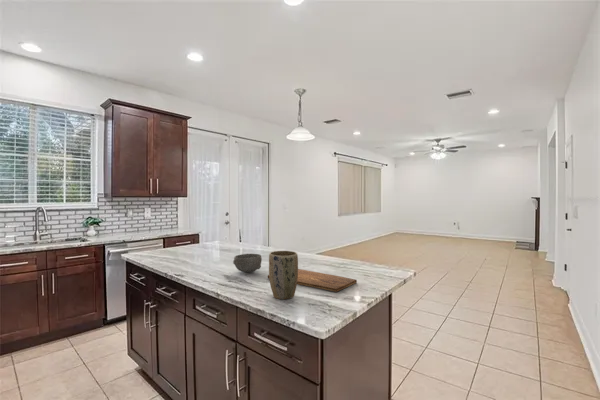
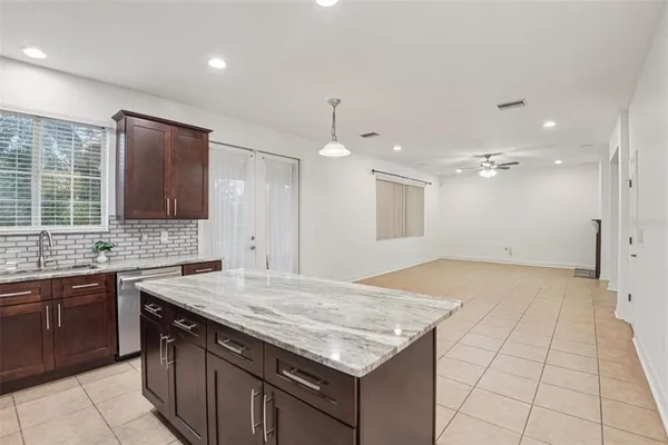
- plant pot [268,250,299,300]
- cutting board [267,268,358,293]
- bowl [232,253,263,273]
